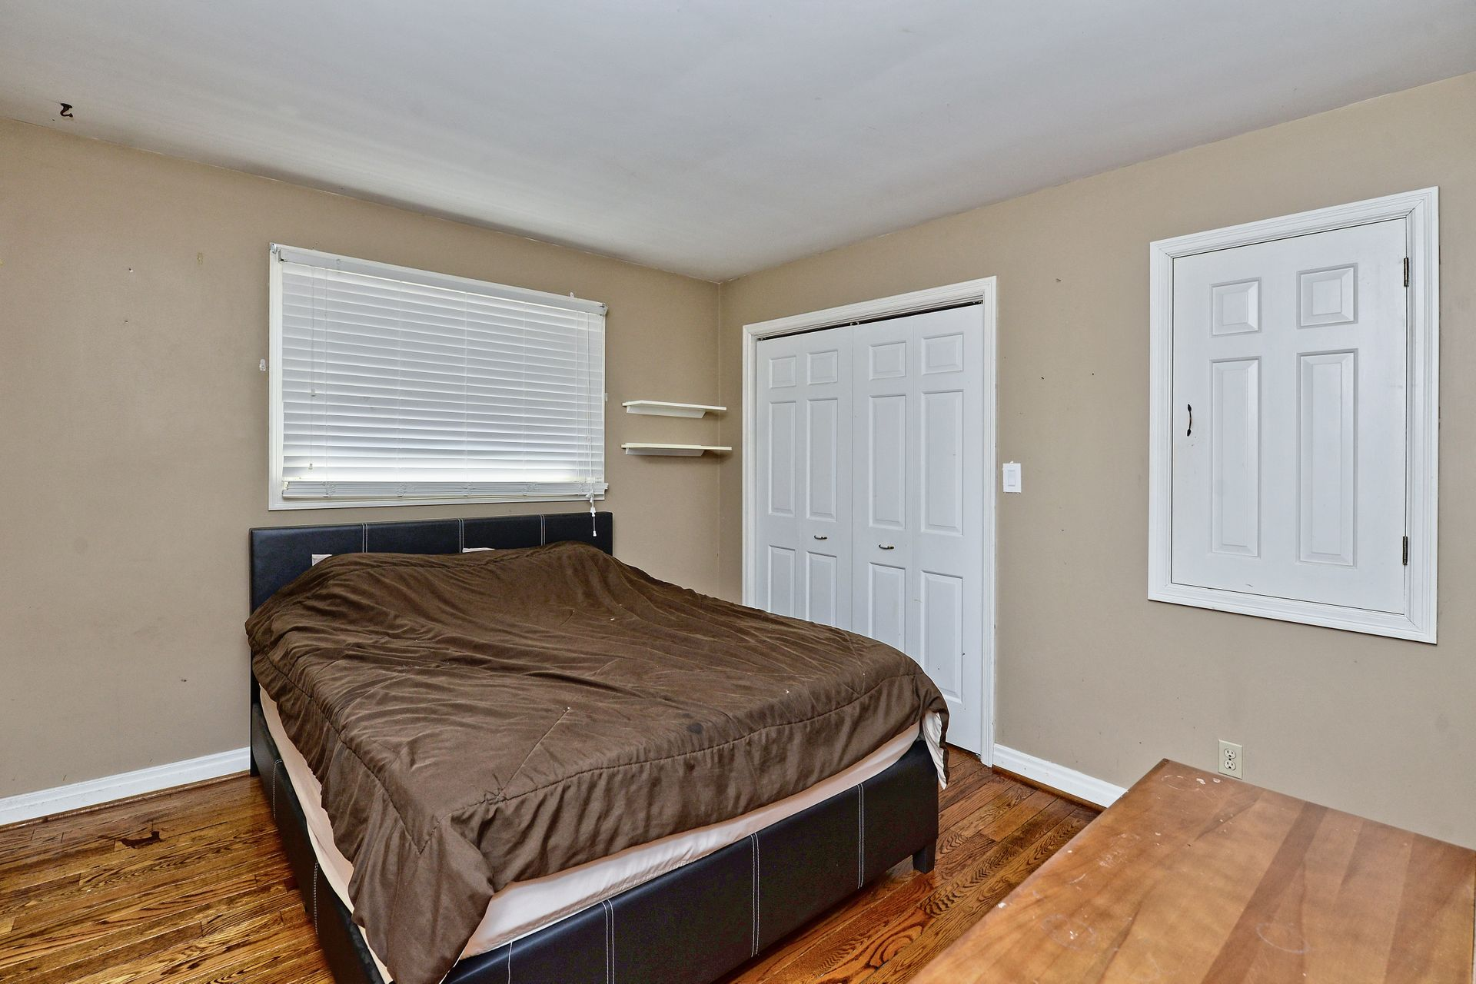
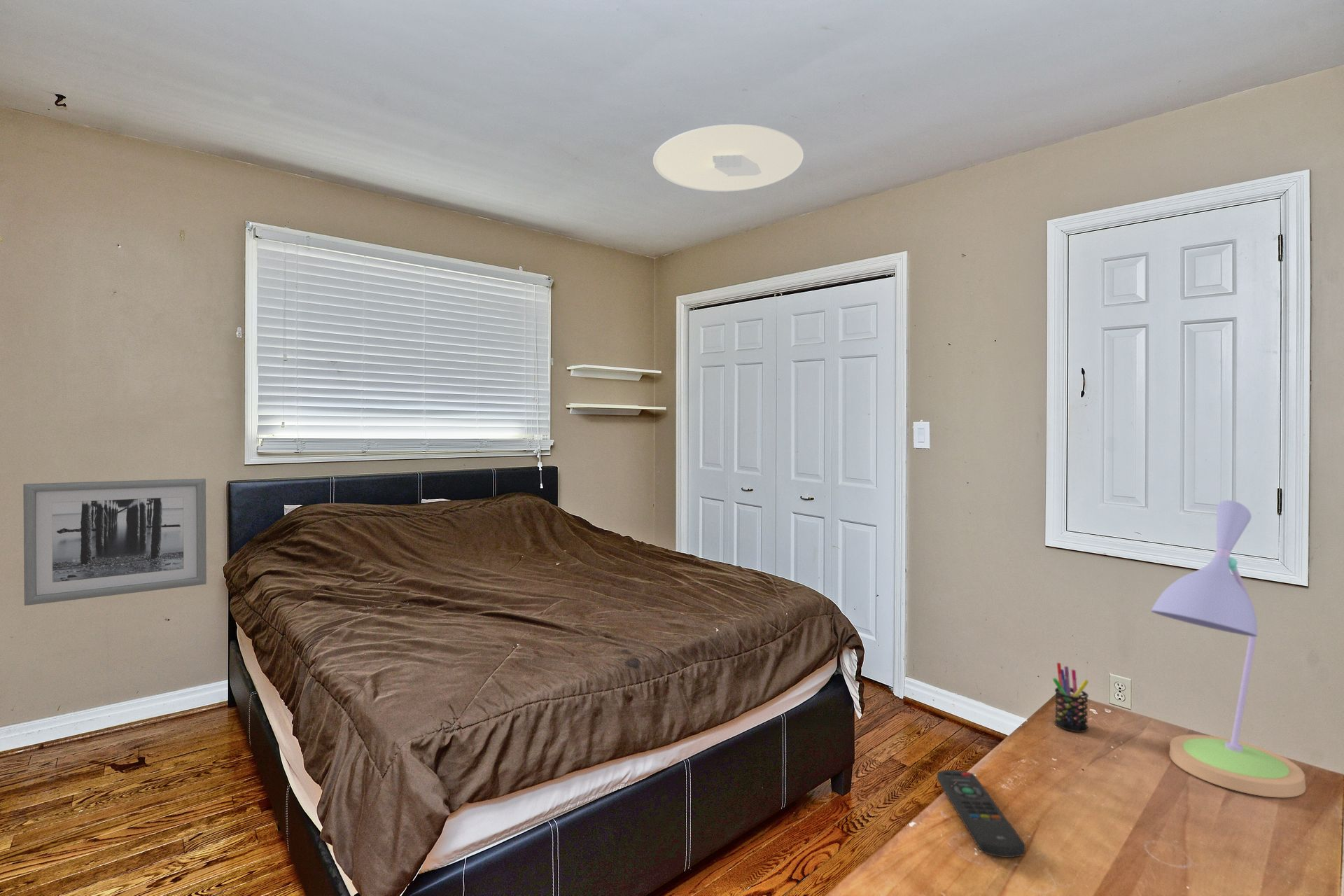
+ wall art [22,478,207,606]
+ remote control [937,769,1026,858]
+ ceiling light [652,124,804,193]
+ desk lamp [1150,500,1307,798]
+ pen holder [1052,662,1089,733]
